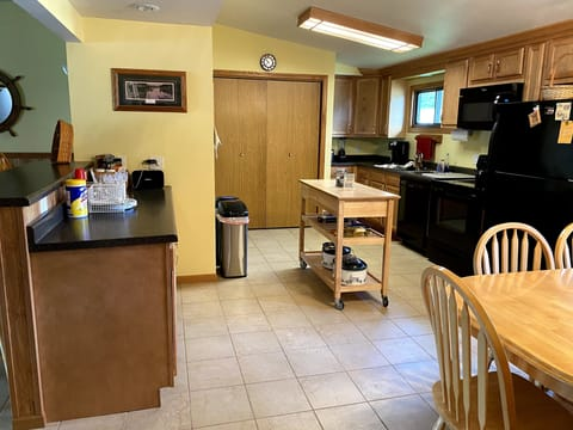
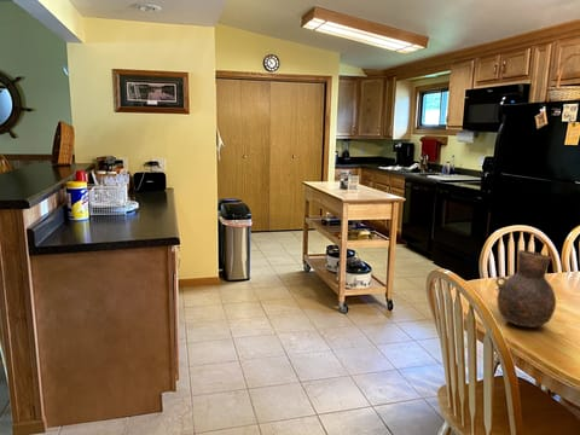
+ vase [494,249,557,329]
